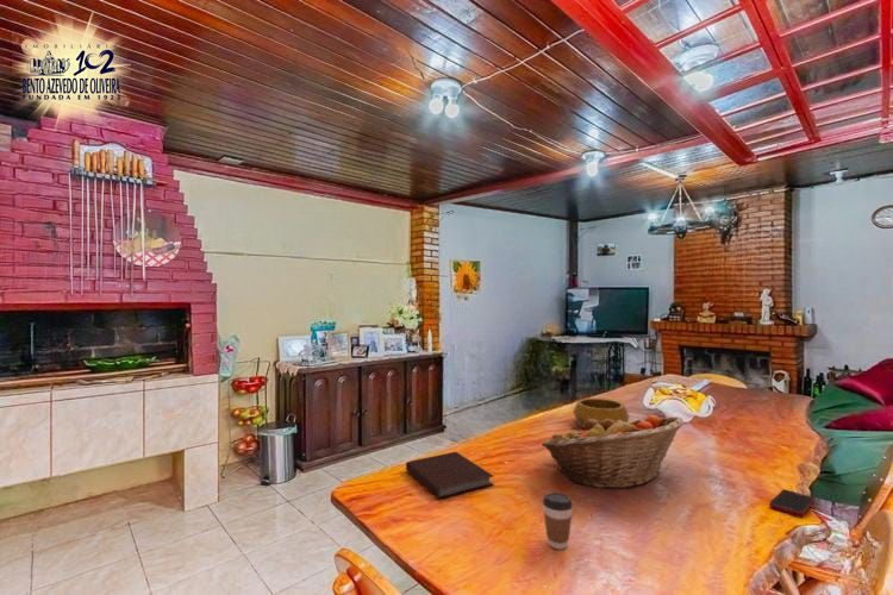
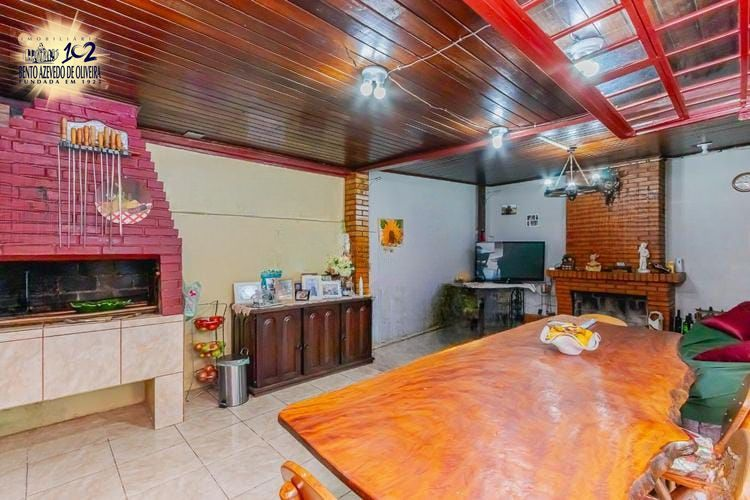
- decorative bowl [572,397,631,430]
- fruit basket [541,414,685,489]
- notebook [405,451,495,500]
- cell phone [769,488,816,518]
- coffee cup [542,491,574,551]
